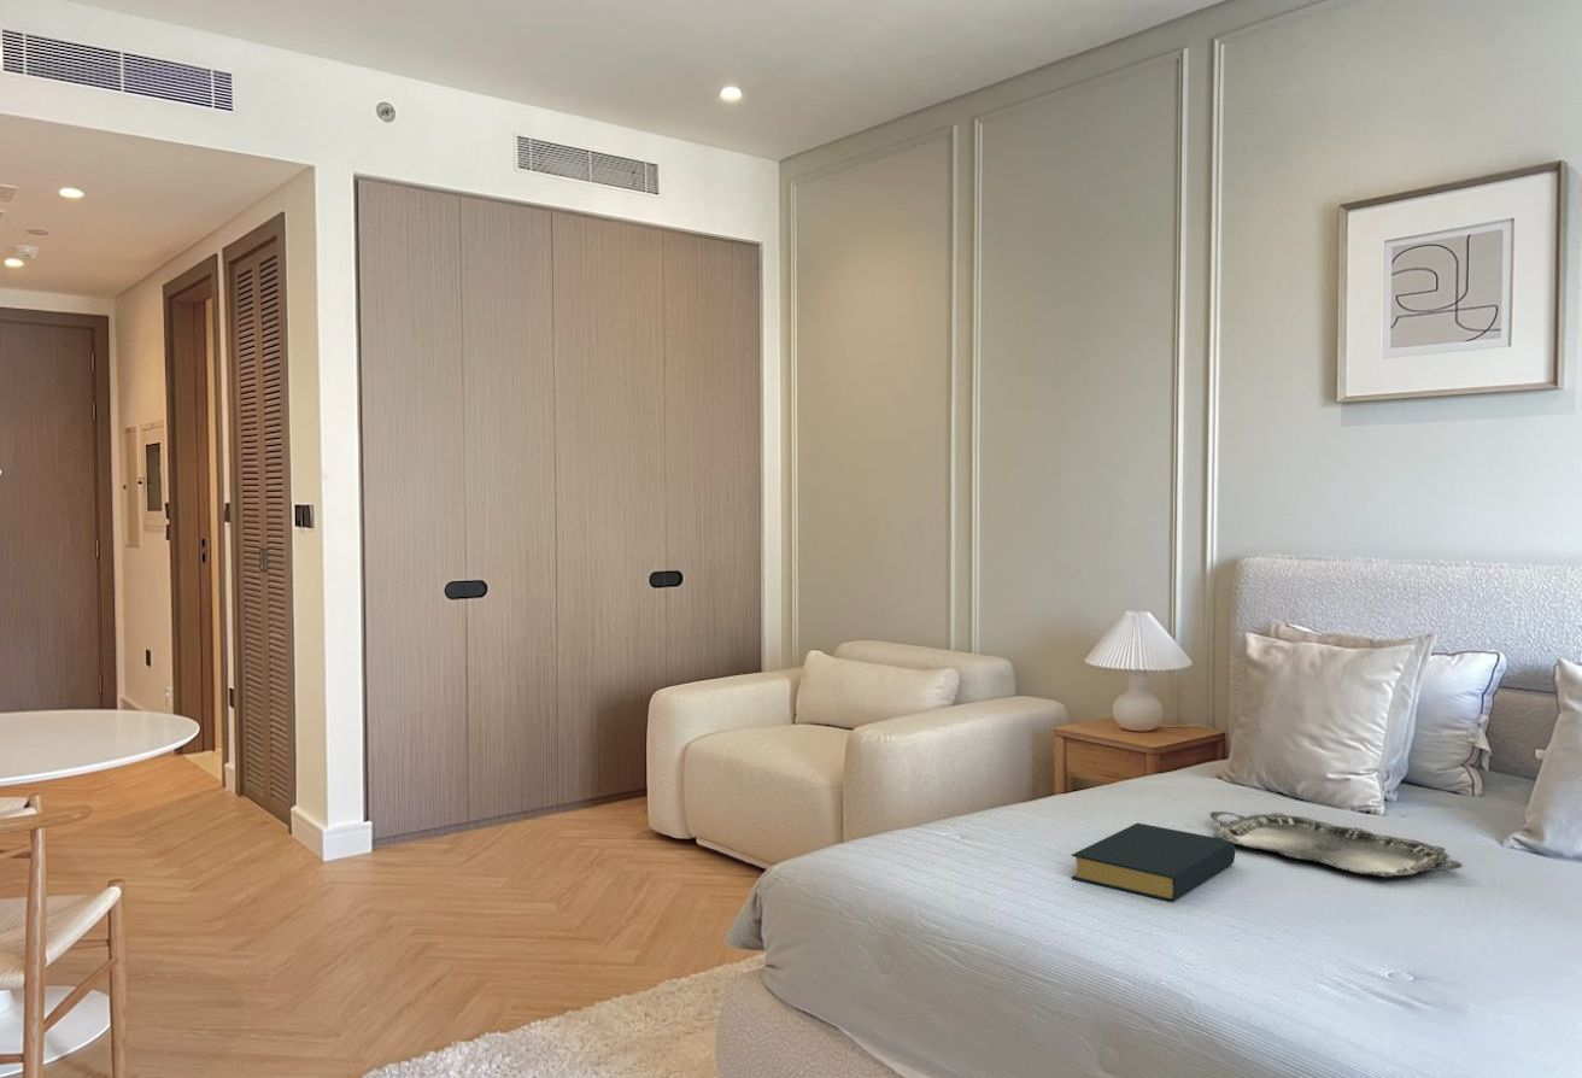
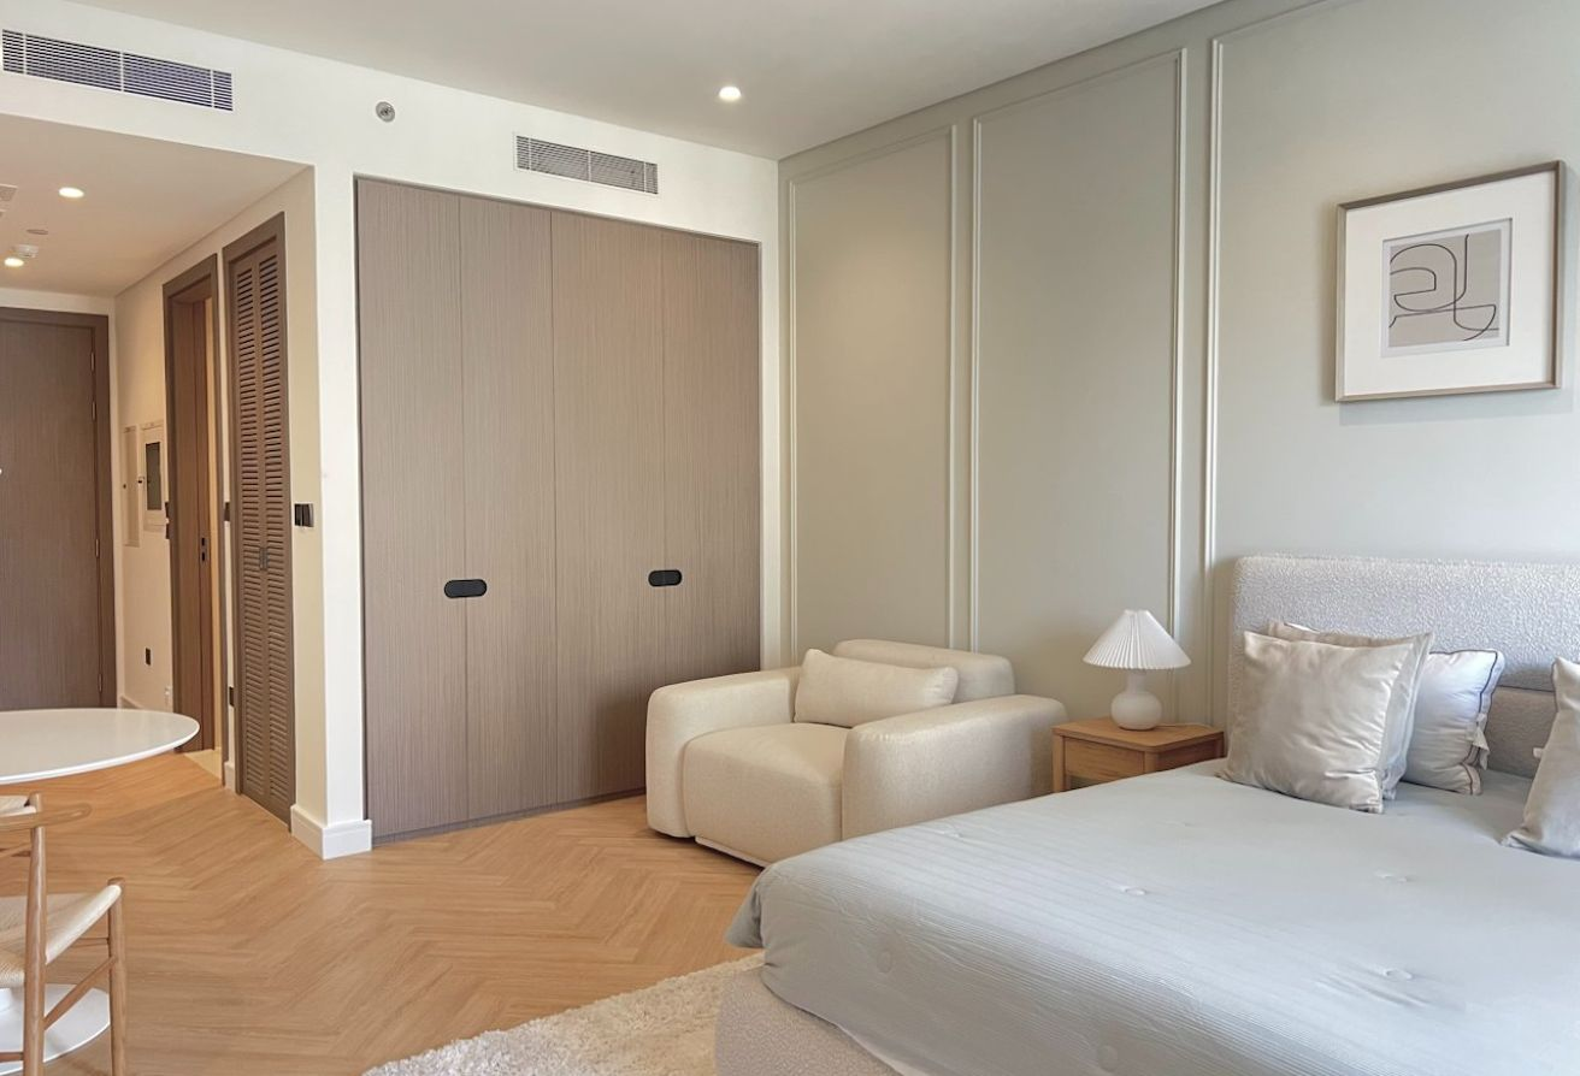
- serving tray [1208,810,1464,878]
- hardback book [1070,822,1236,902]
